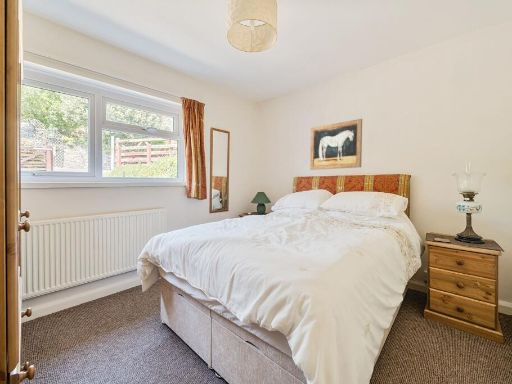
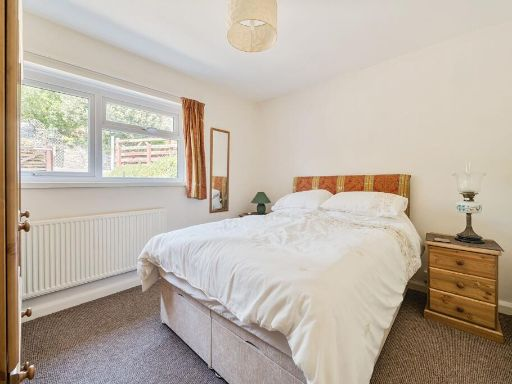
- wall art [309,118,363,171]
